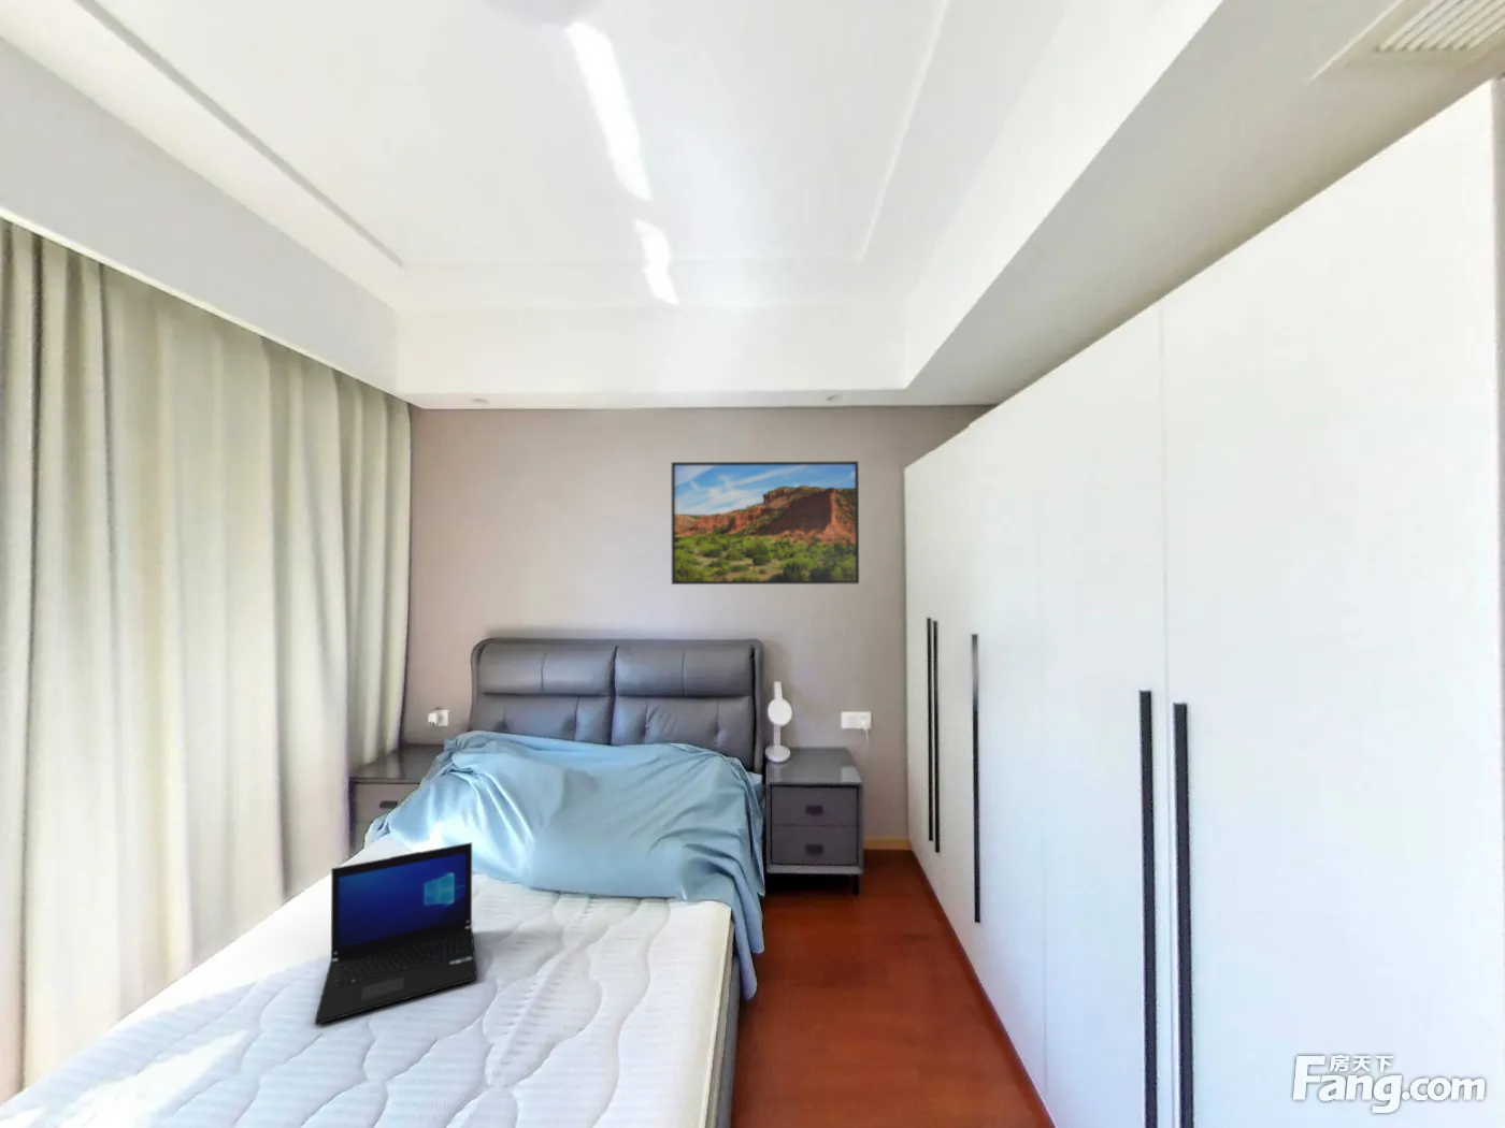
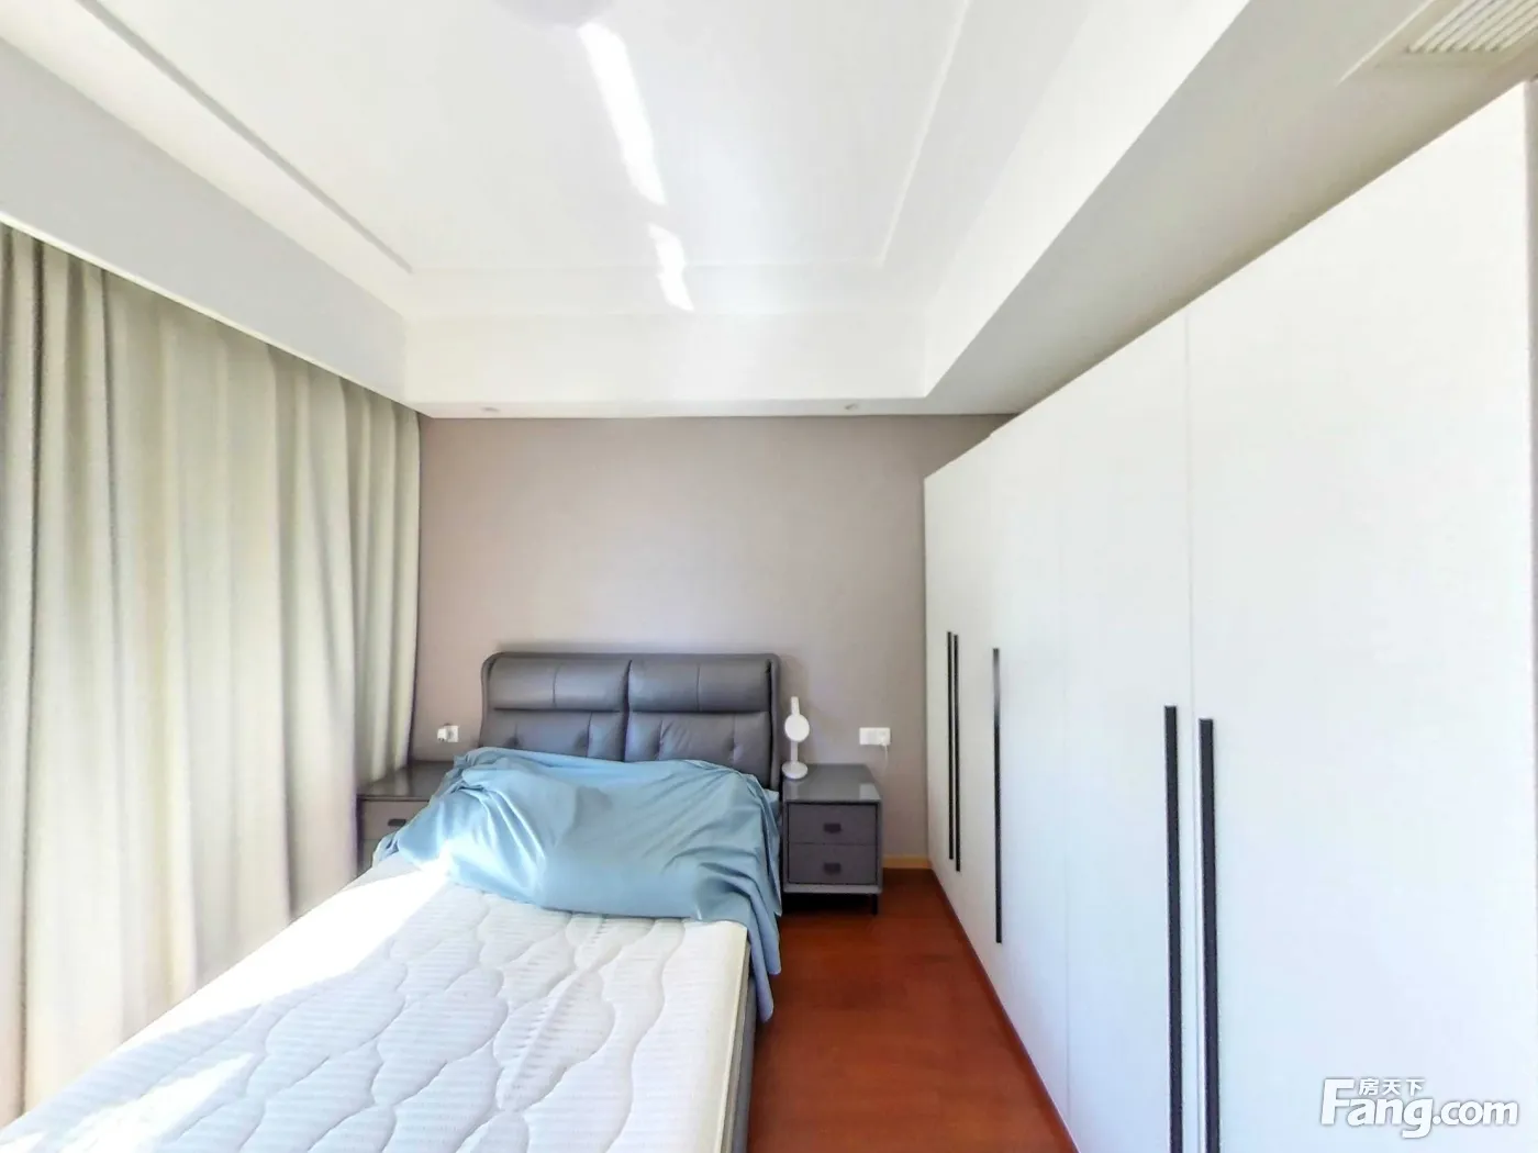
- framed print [671,460,860,585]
- laptop [314,841,479,1026]
